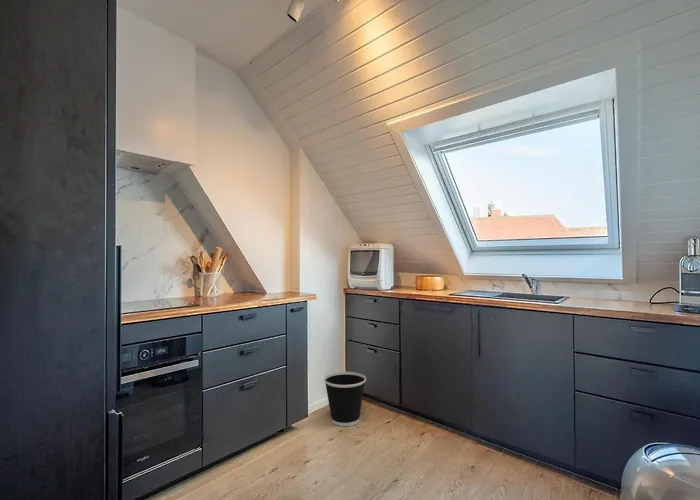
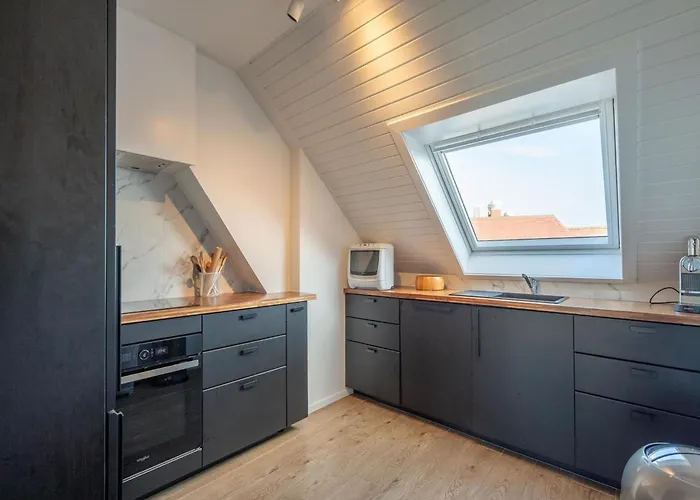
- wastebasket [323,371,367,427]
